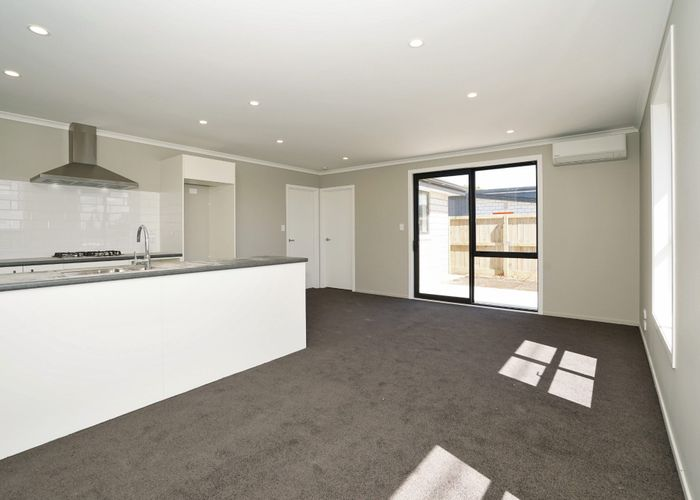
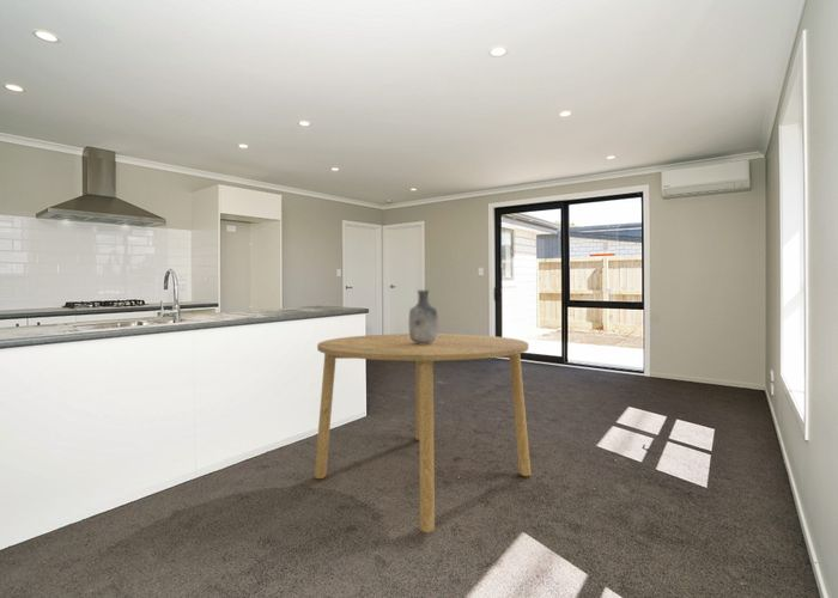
+ vase [408,289,439,344]
+ dining table [314,332,532,533]
